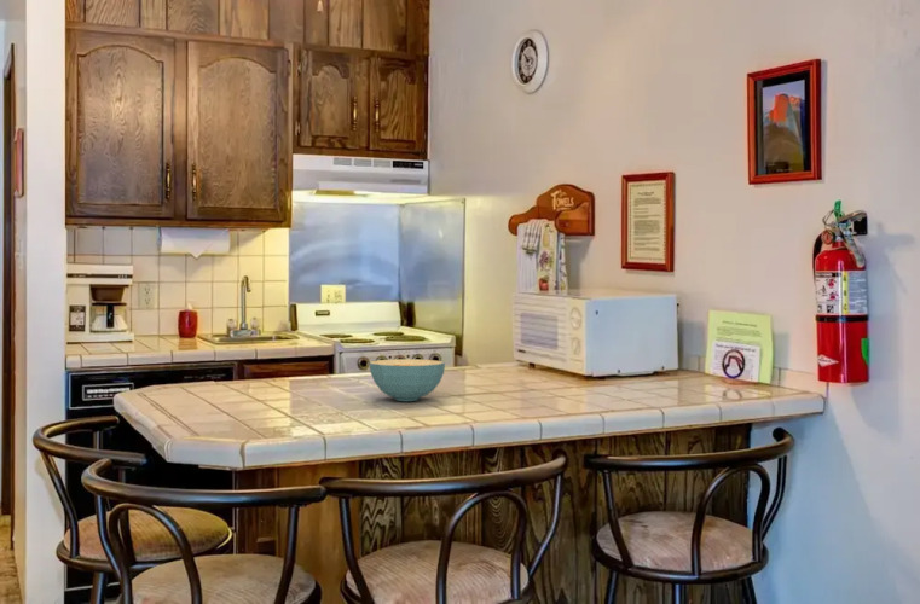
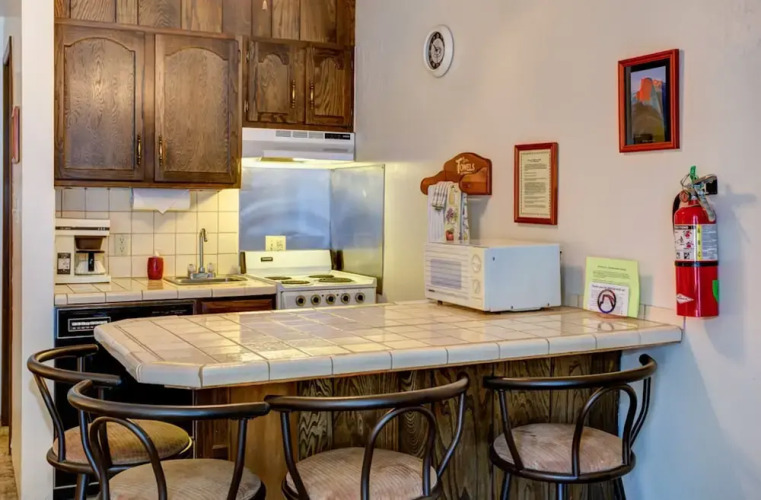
- cereal bowl [368,358,446,402]
